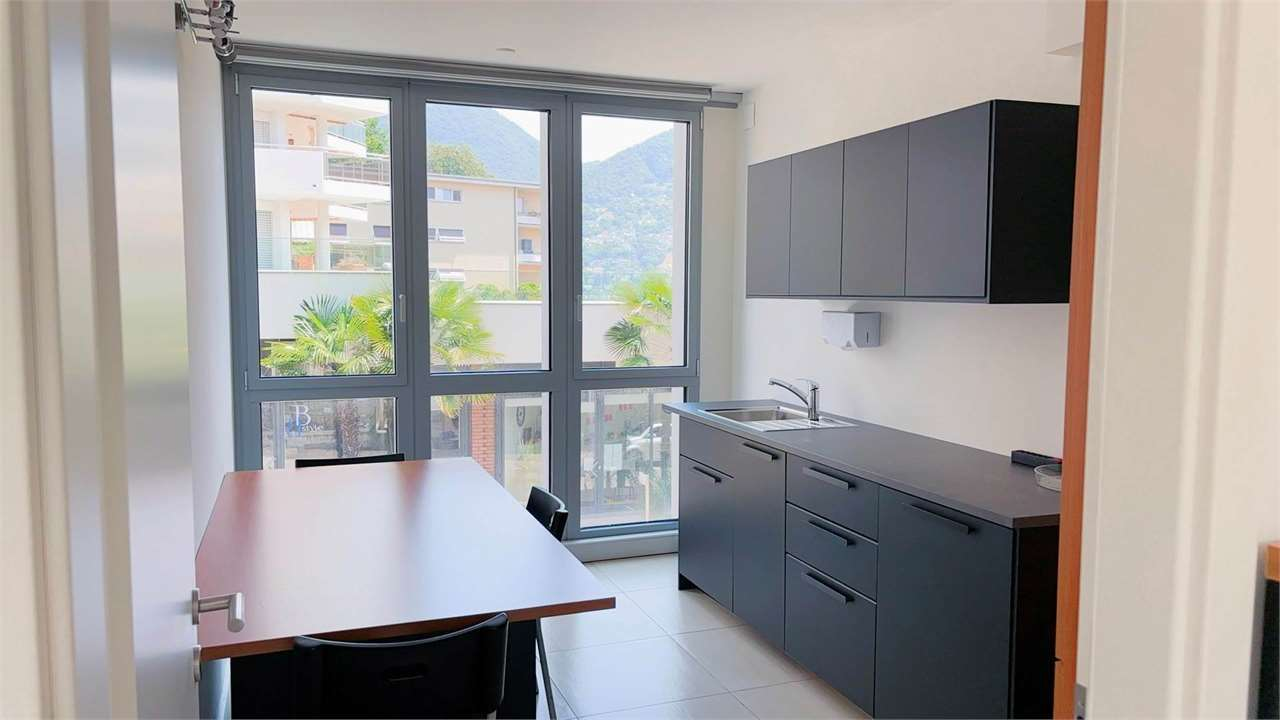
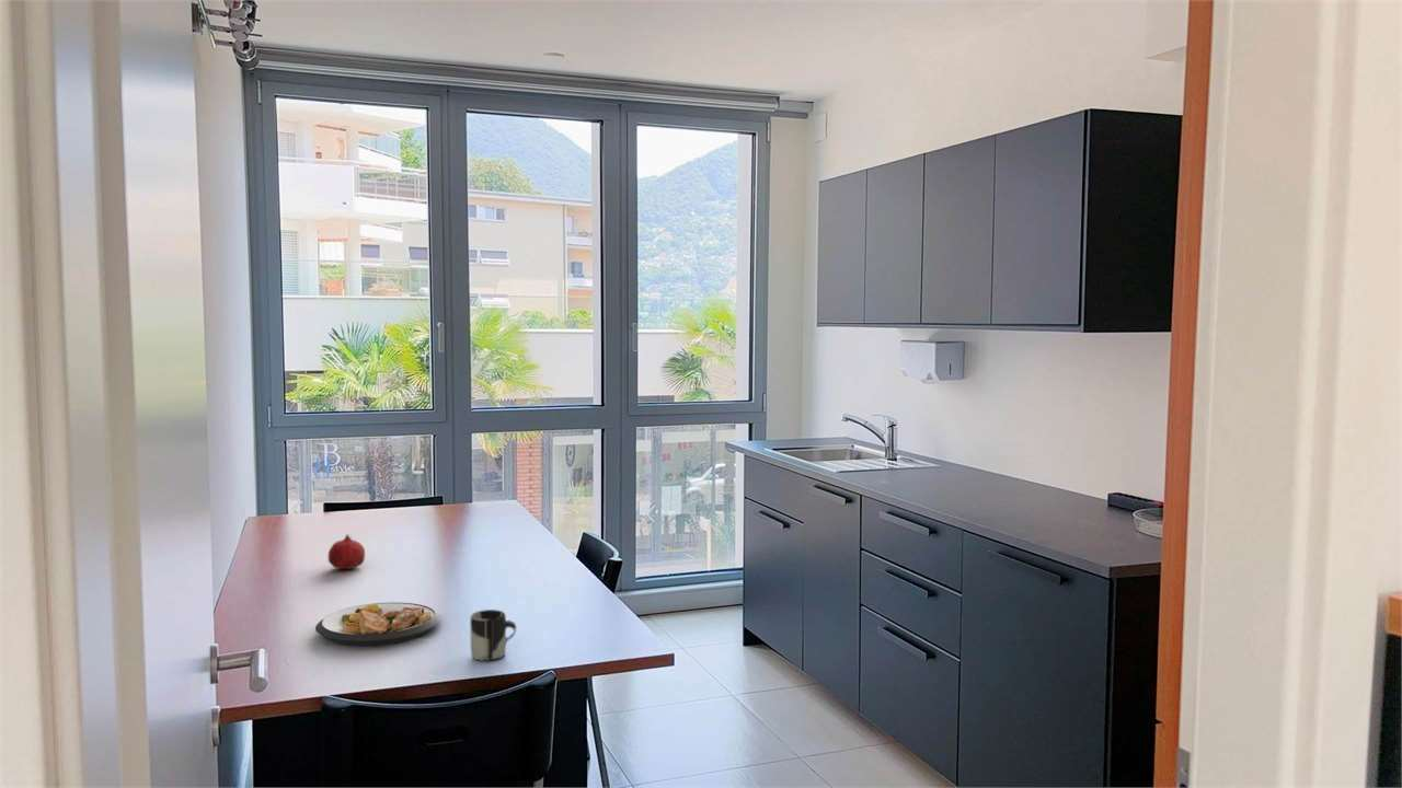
+ cup [469,609,517,662]
+ plate [314,602,441,647]
+ fruit [327,533,366,570]
